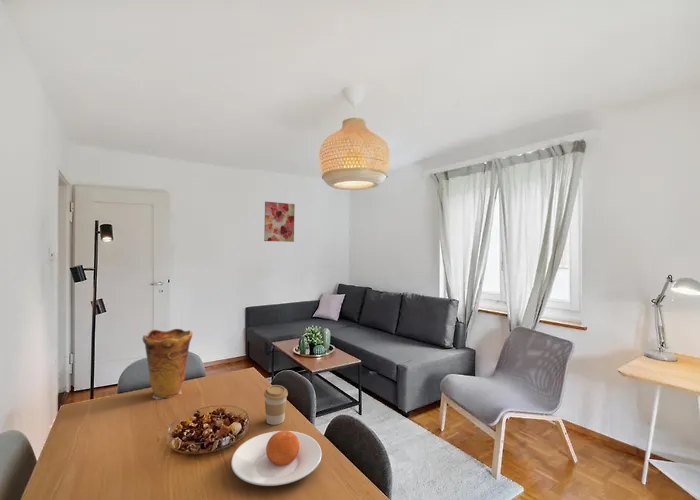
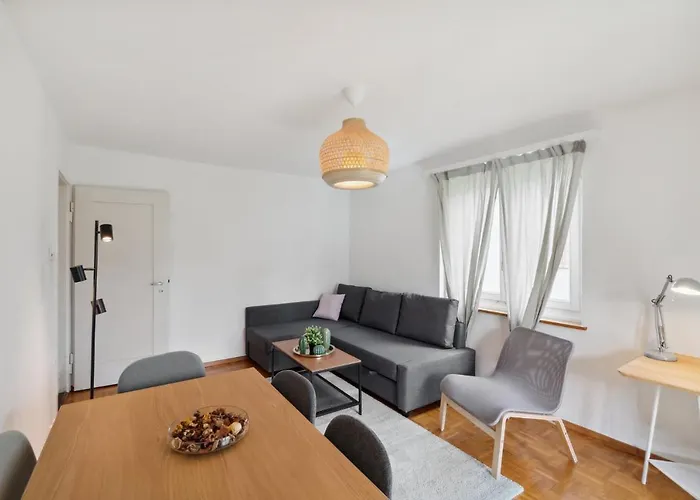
- wall art [263,201,296,243]
- plate [230,430,323,487]
- vase [142,328,193,400]
- coffee cup [263,384,289,426]
